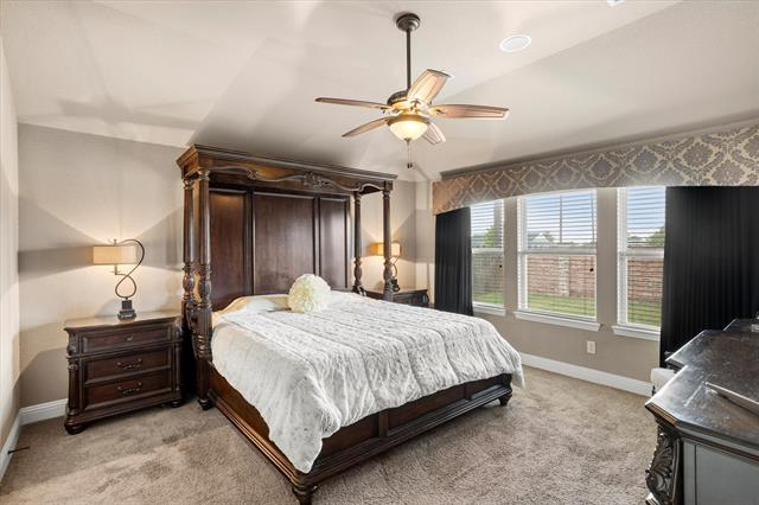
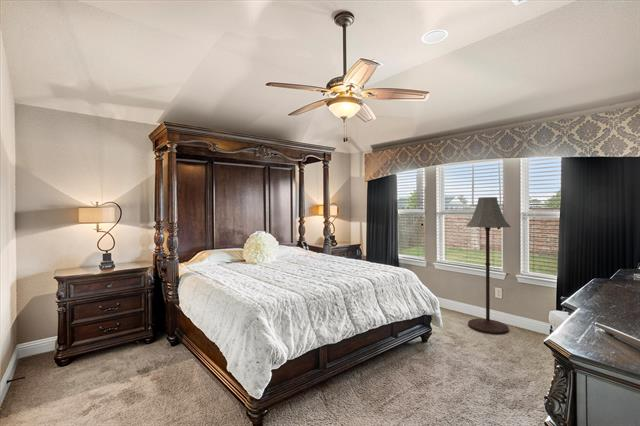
+ floor lamp [465,196,512,335]
